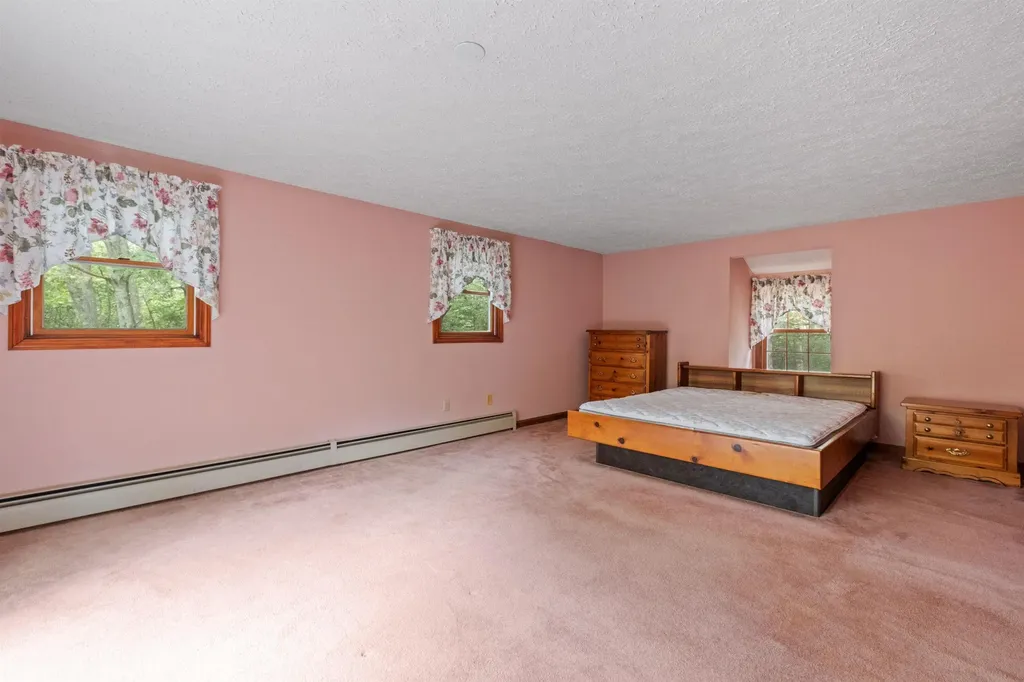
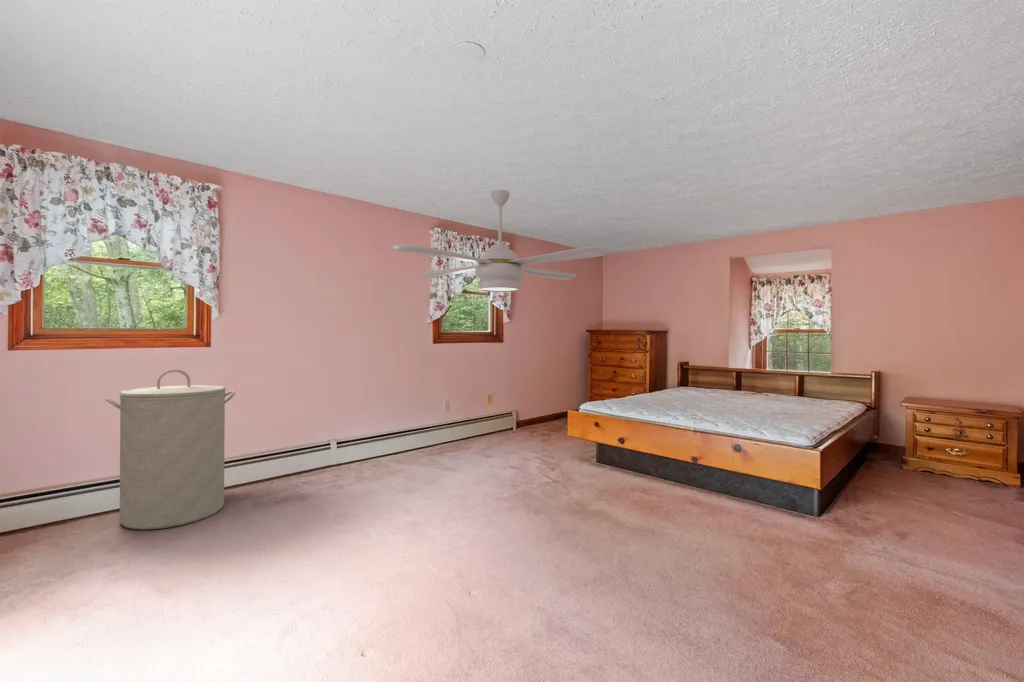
+ ceiling fan [391,189,608,293]
+ laundry hamper [105,368,236,531]
